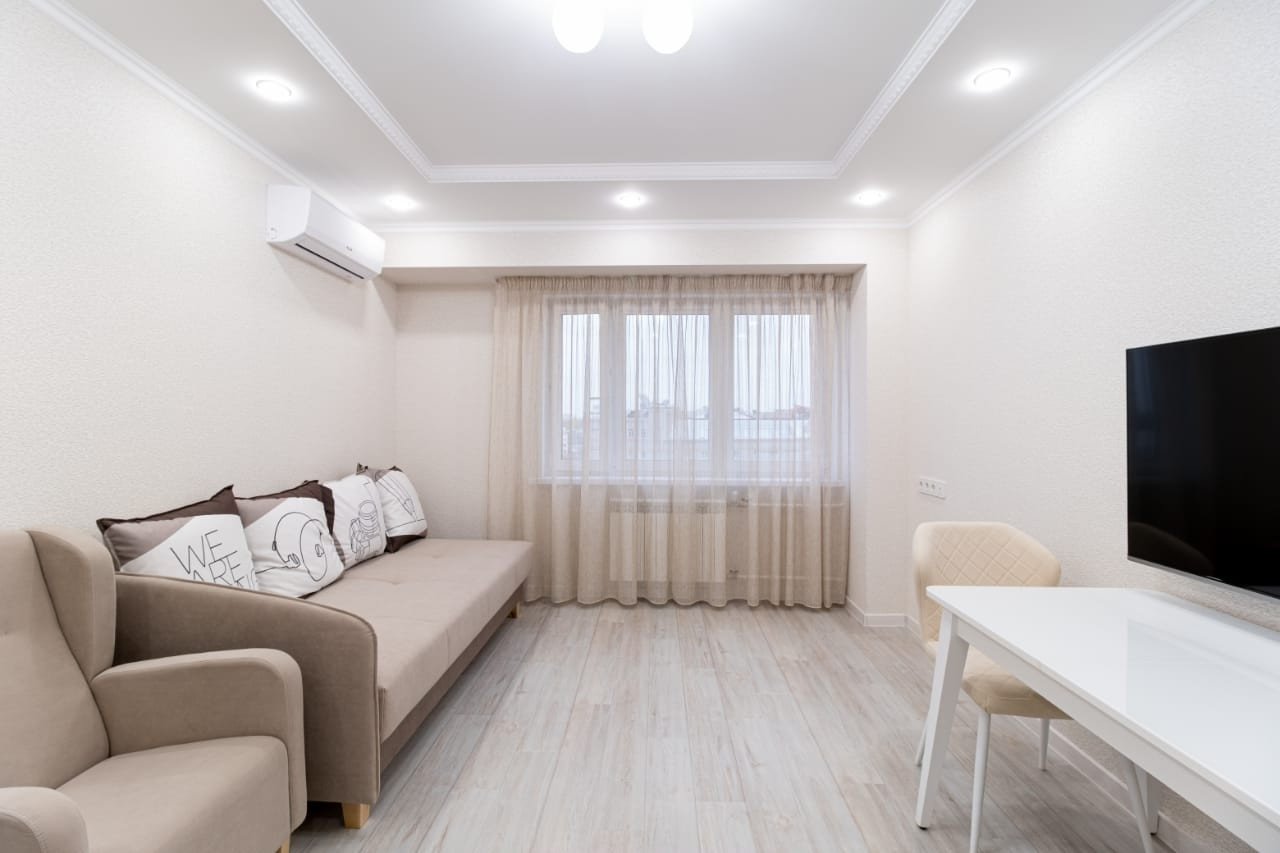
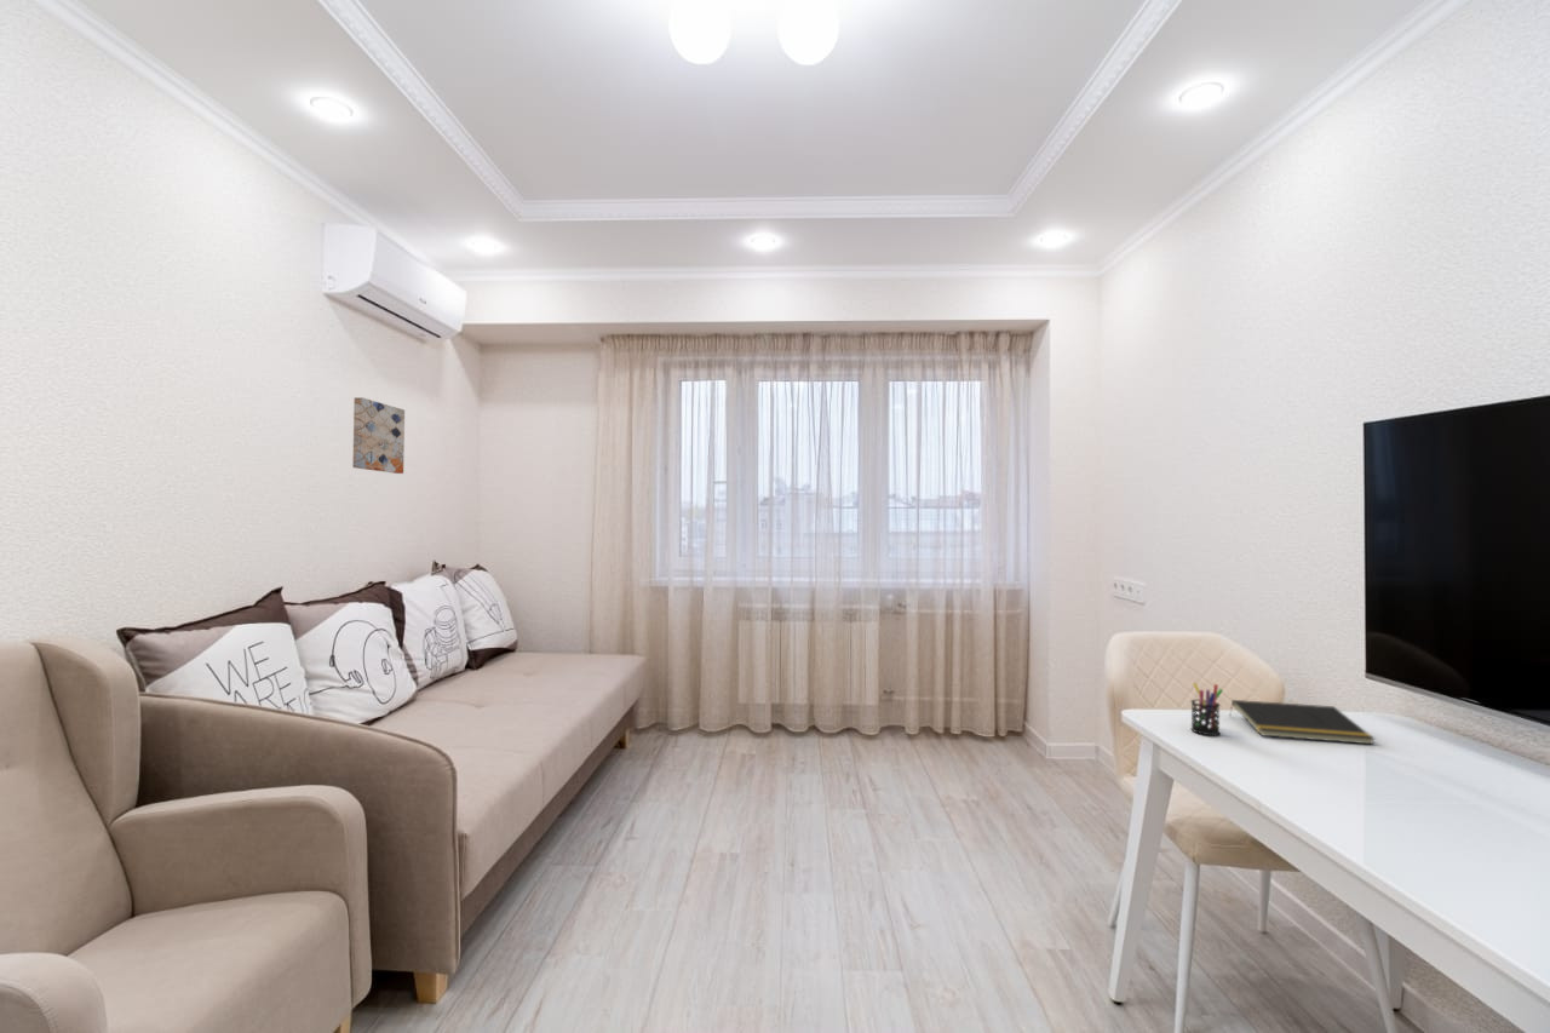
+ notepad [1228,699,1377,746]
+ wall art [351,396,406,475]
+ pen holder [1190,682,1224,736]
